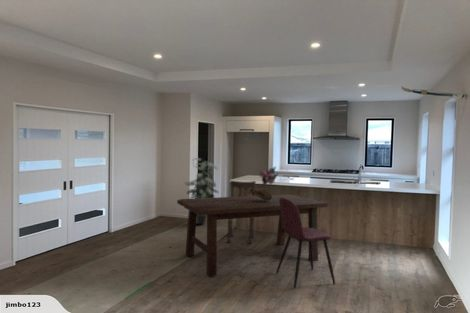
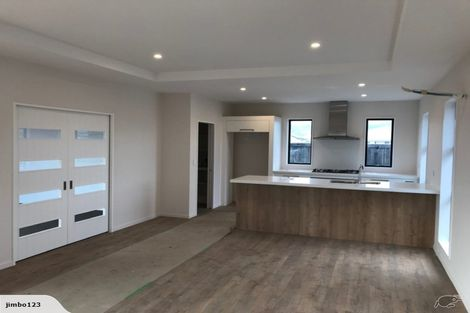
- dining chair [226,179,257,245]
- indoor plant [184,157,220,225]
- dining table [176,194,330,277]
- bouquet [247,166,279,201]
- dining chair [275,198,336,289]
